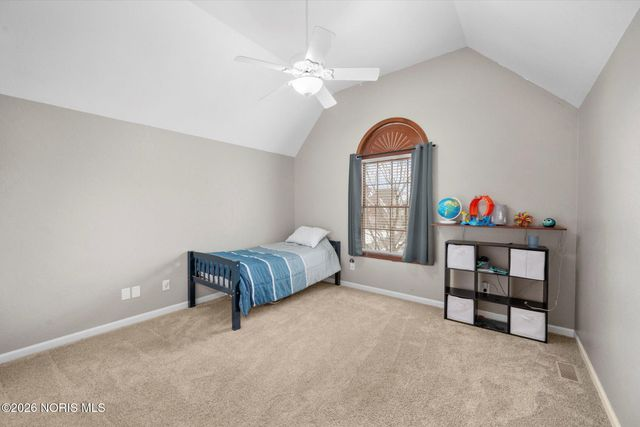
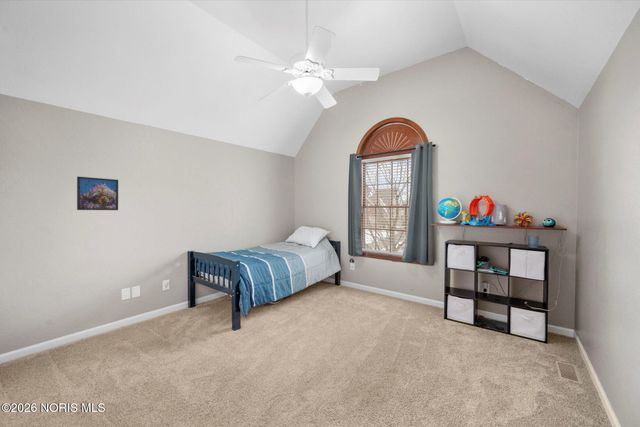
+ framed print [76,176,119,211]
